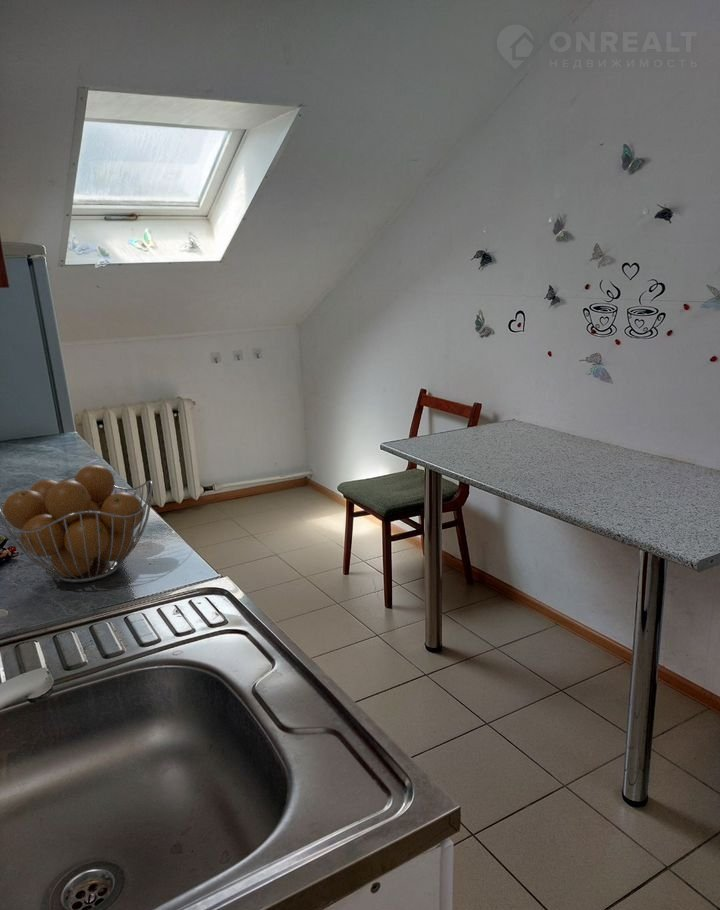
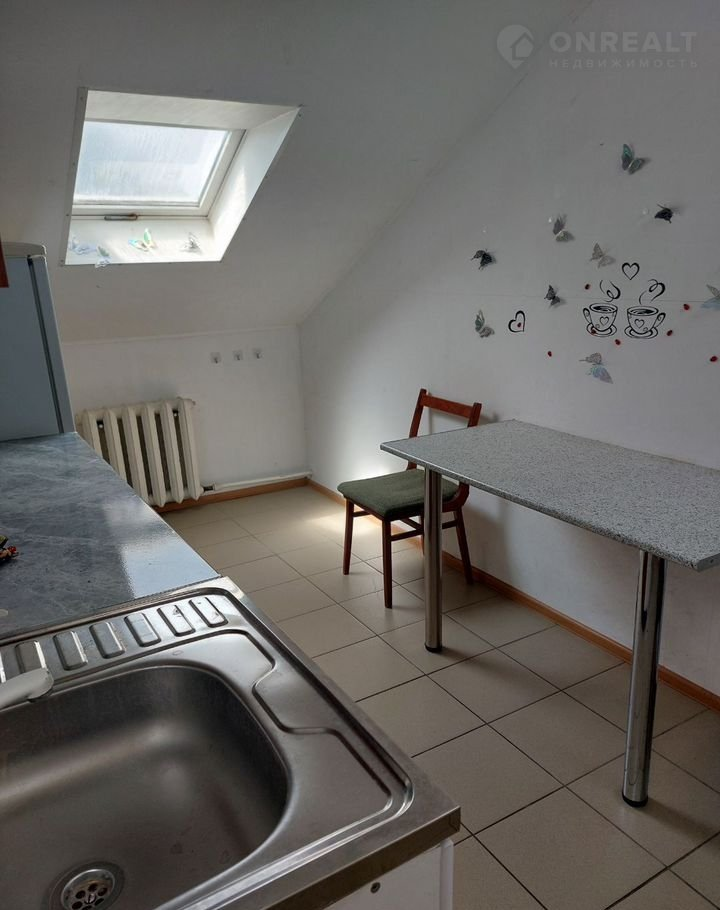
- fruit basket [0,464,154,584]
